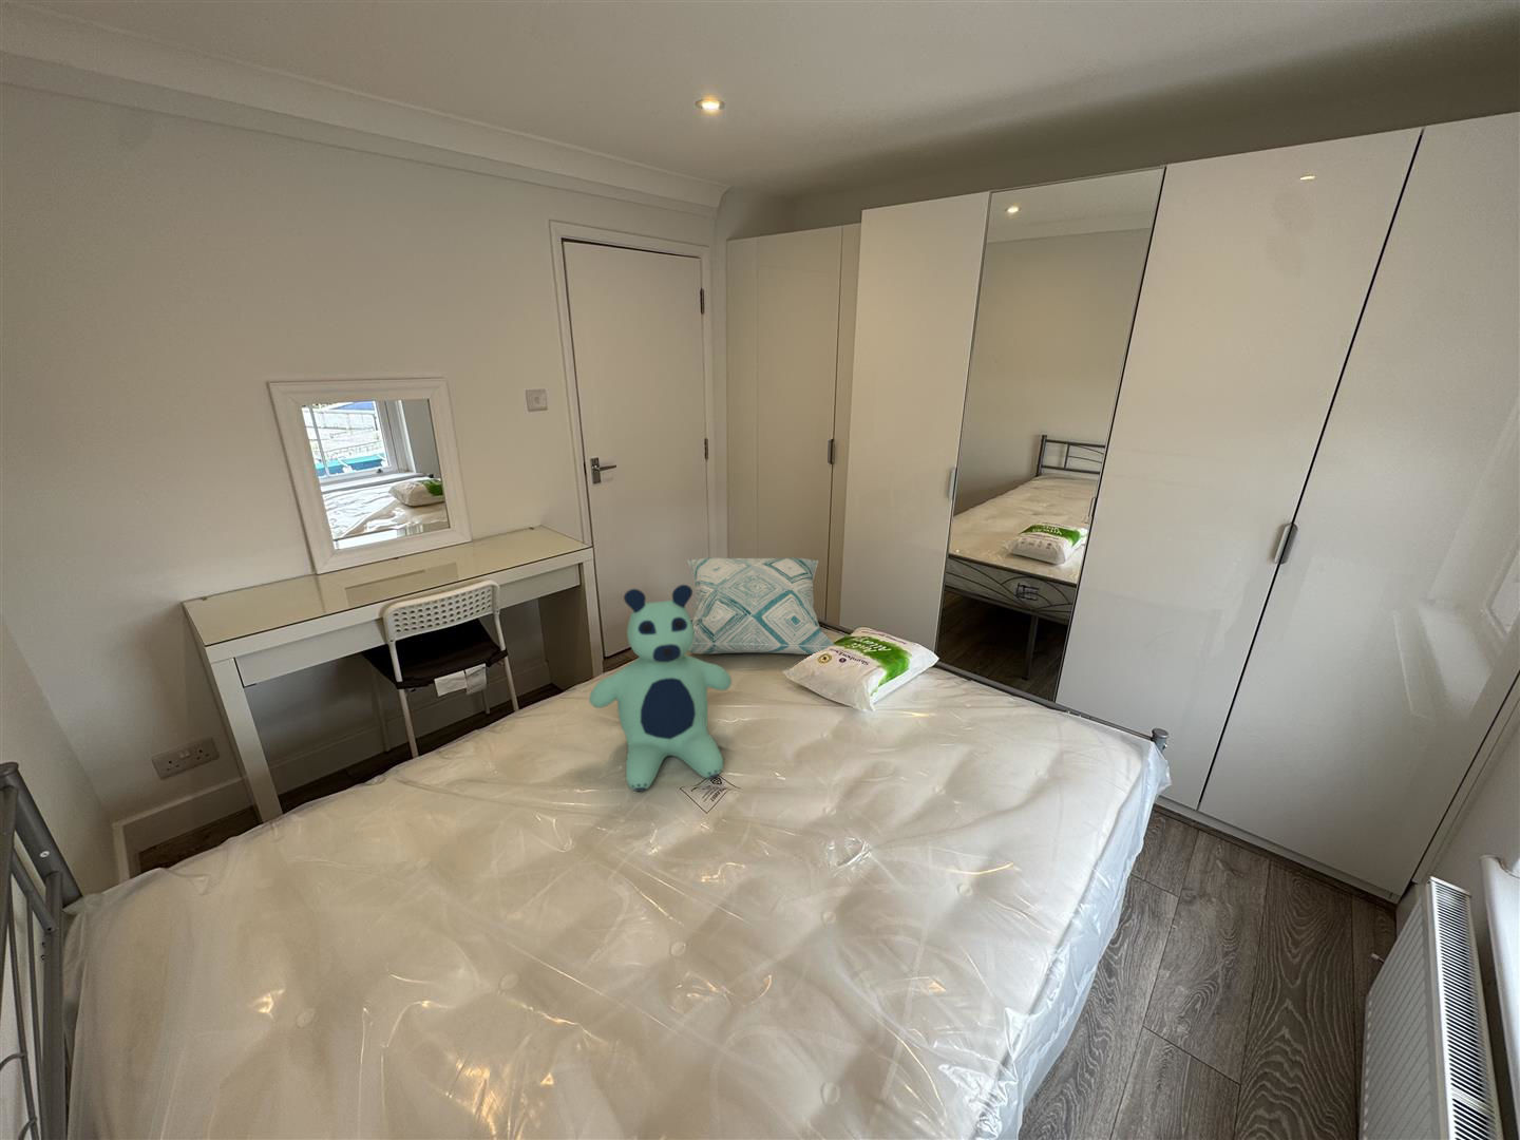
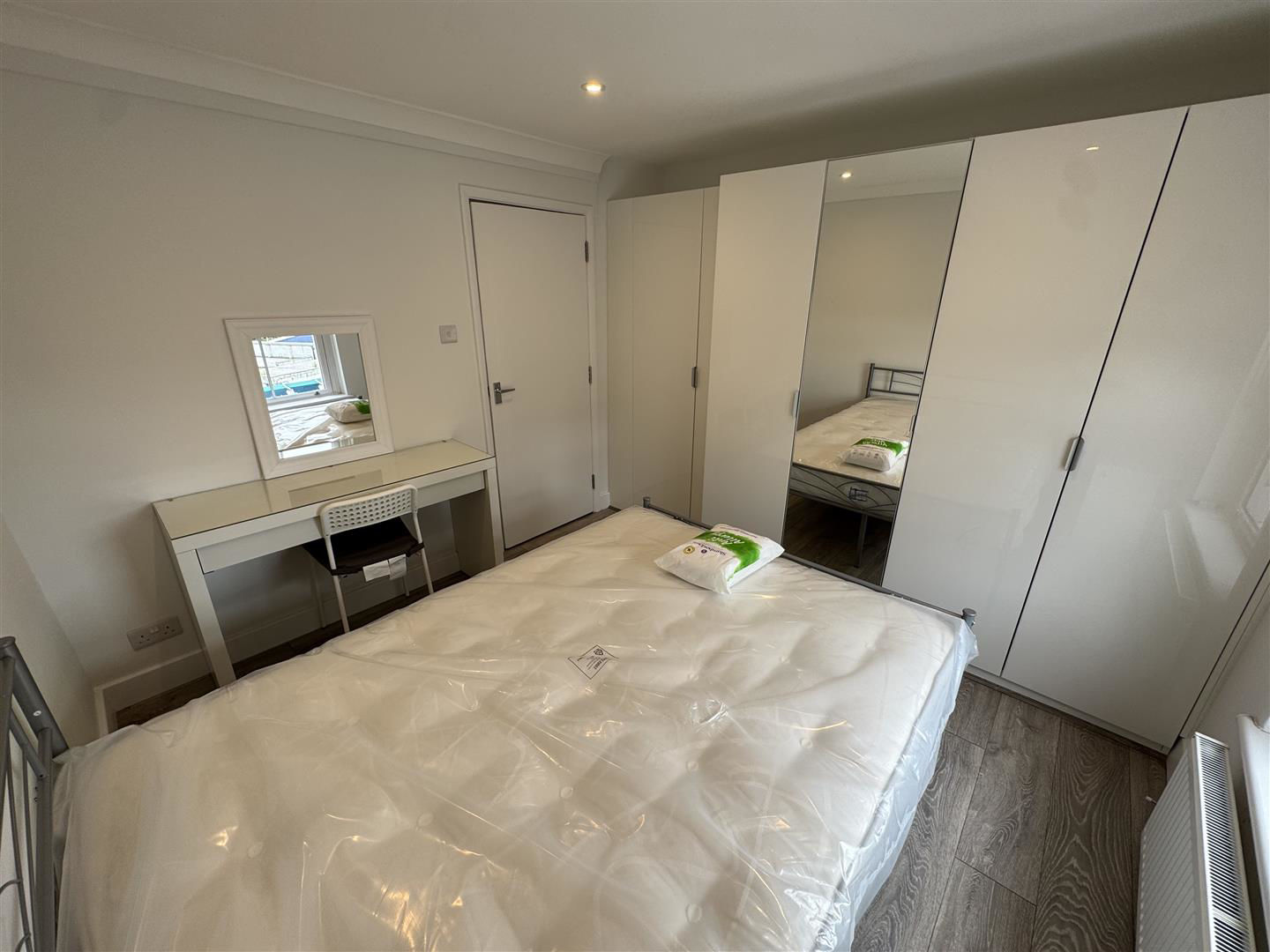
- bear [588,583,732,793]
- decorative pillow [686,557,835,655]
